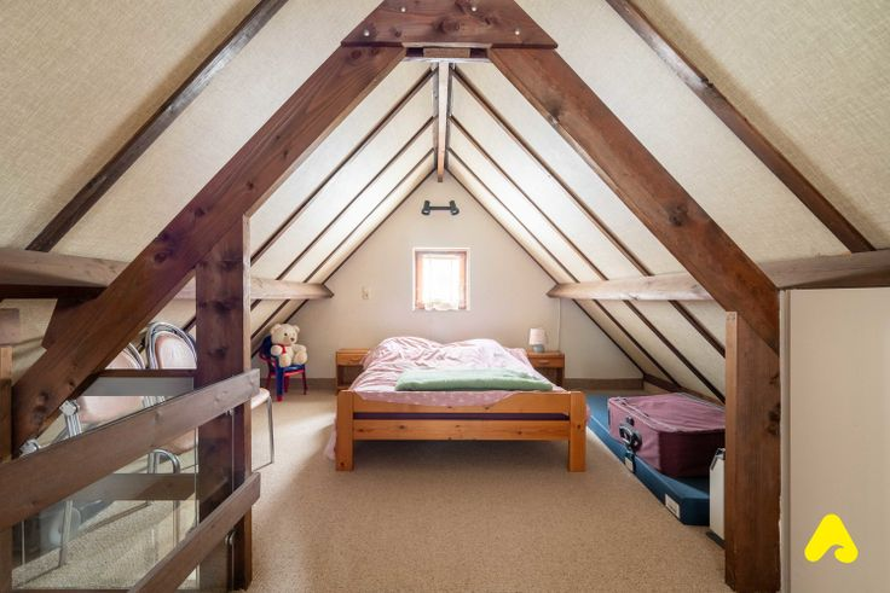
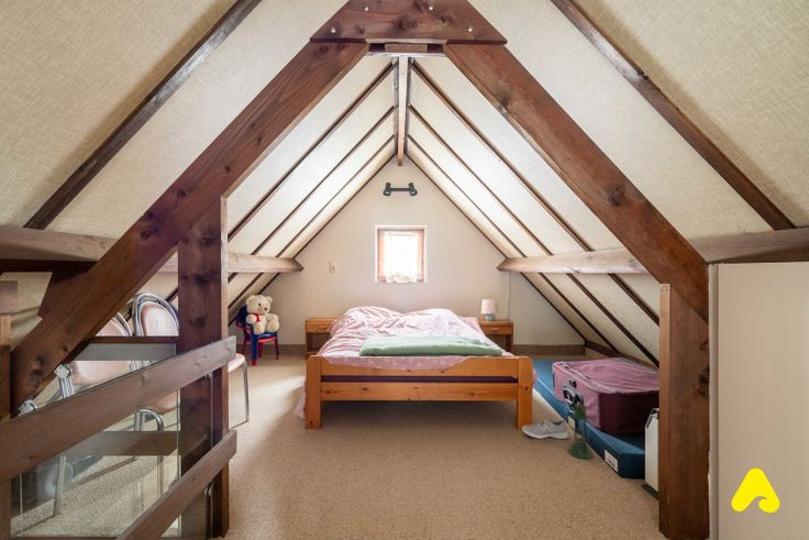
+ sneaker [521,417,569,440]
+ lantern [567,401,595,460]
